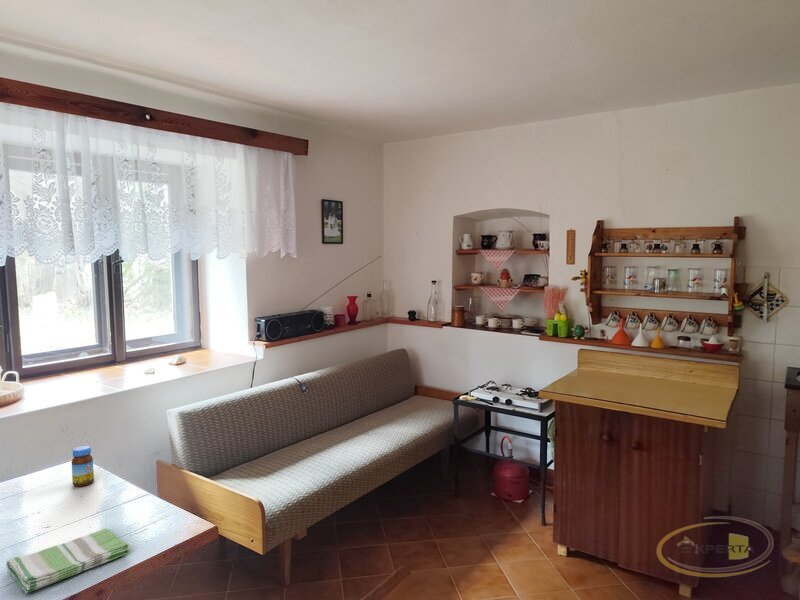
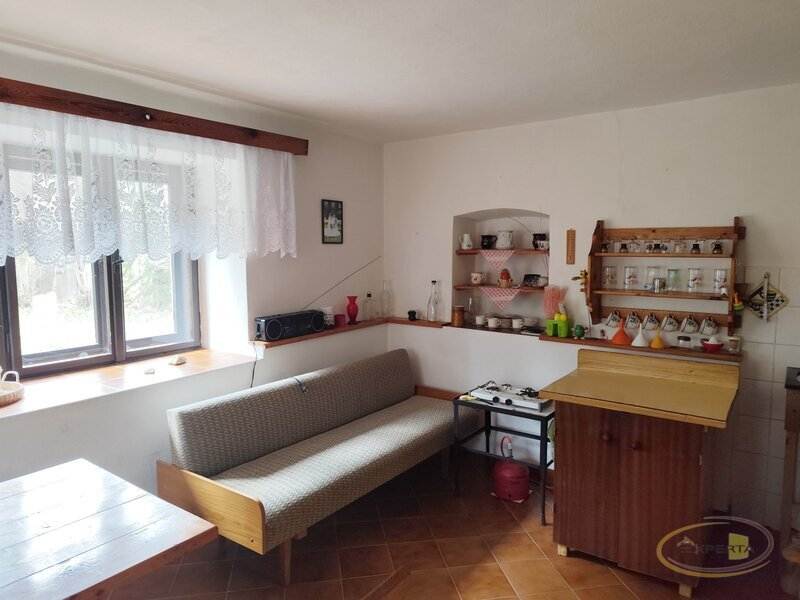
- jar [71,445,95,487]
- dish towel [5,528,130,594]
